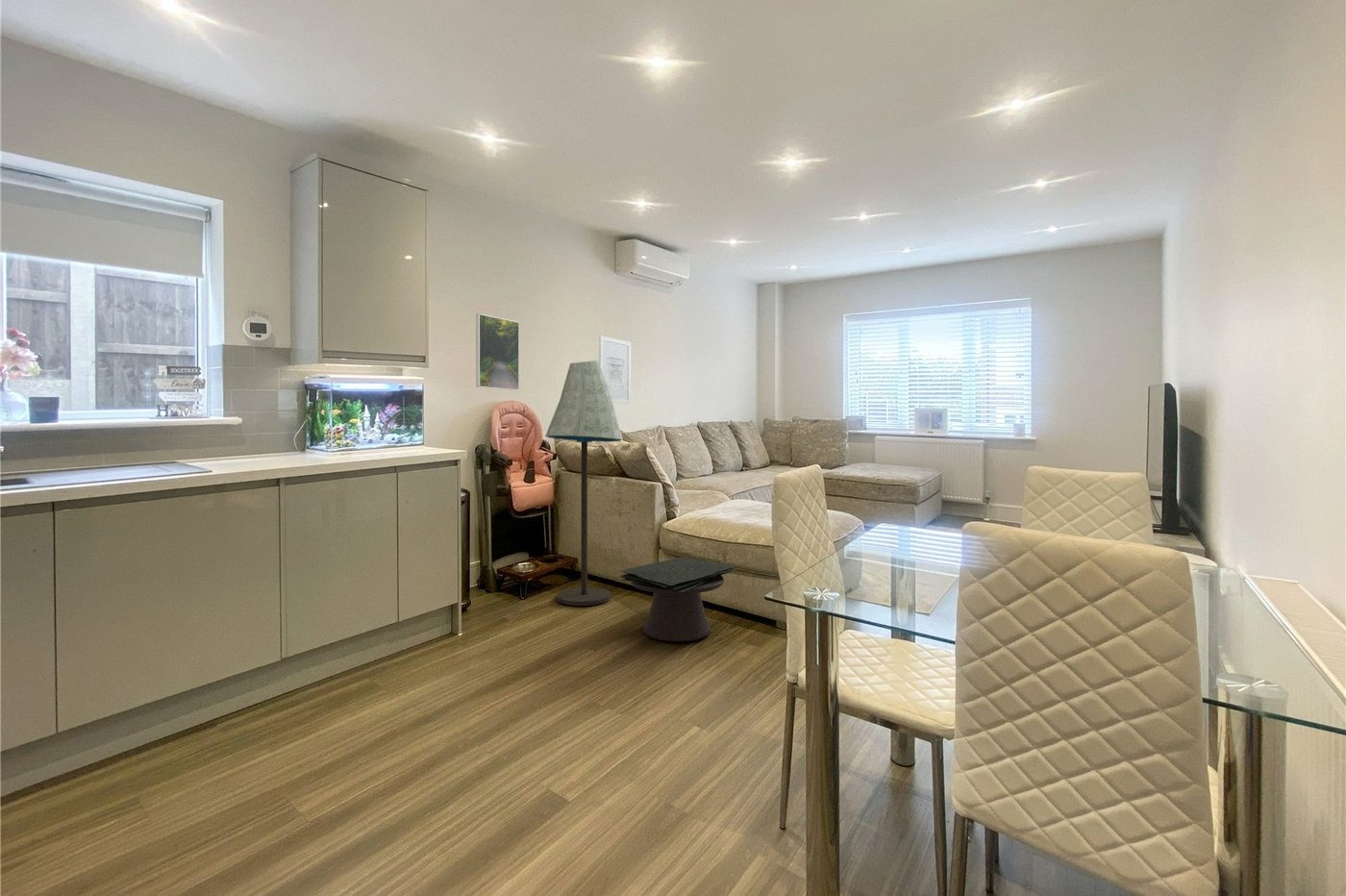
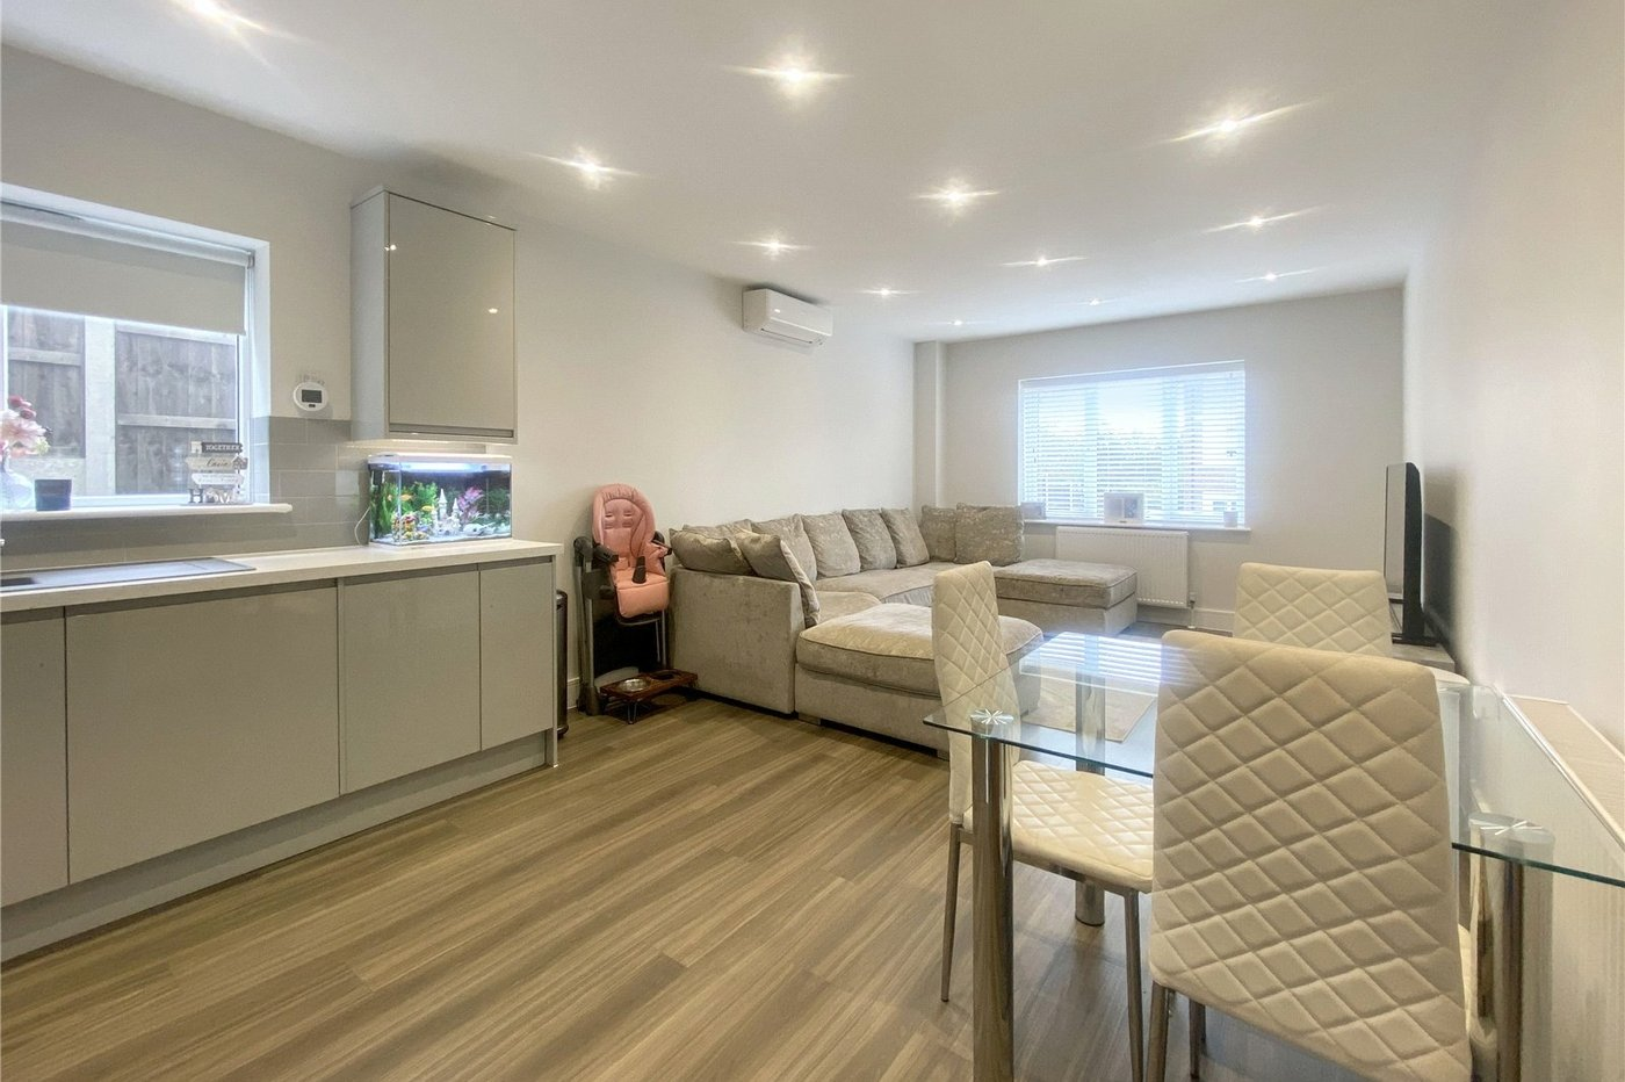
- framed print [475,312,520,391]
- side table [618,556,737,642]
- wall art [598,335,632,405]
- floor lamp [545,360,623,607]
